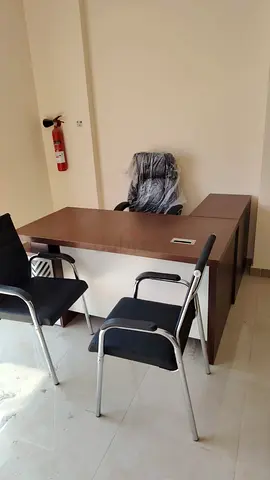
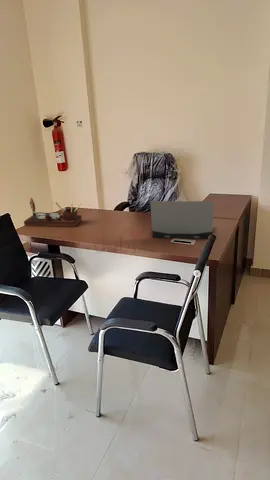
+ desk organizer [23,197,83,228]
+ laptop computer [149,200,215,240]
